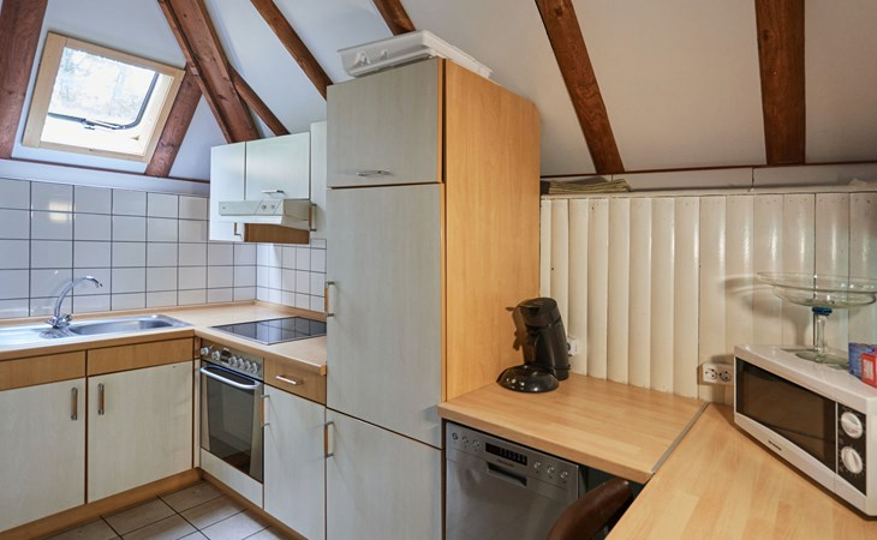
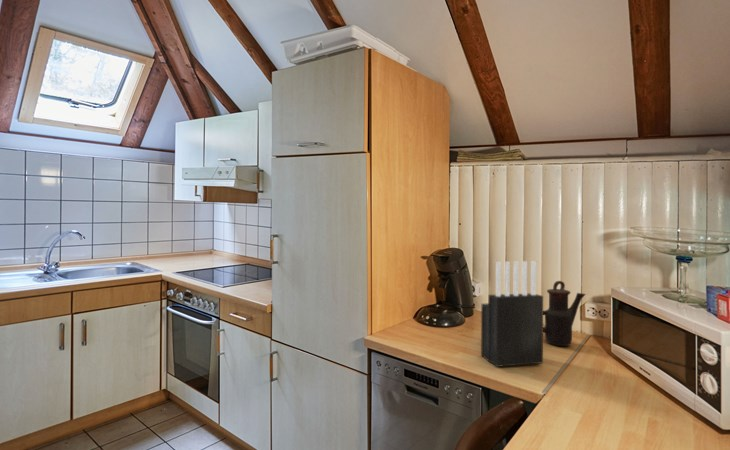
+ teapot [543,280,587,347]
+ knife block [480,260,544,368]
